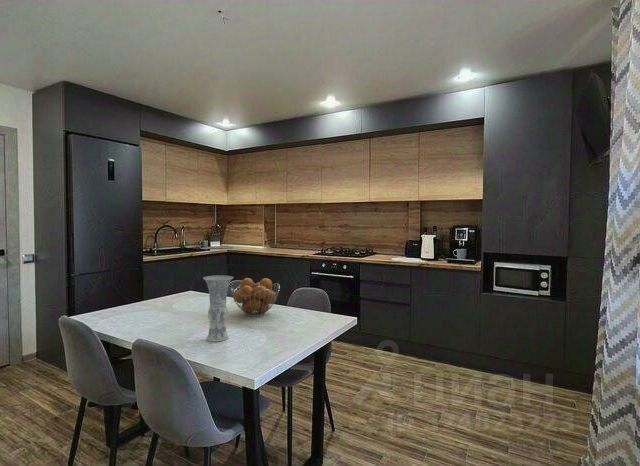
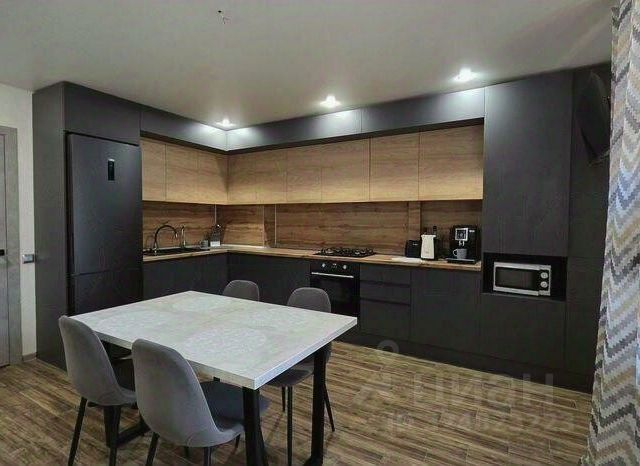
- fruit basket [230,277,281,317]
- vase [202,274,234,343]
